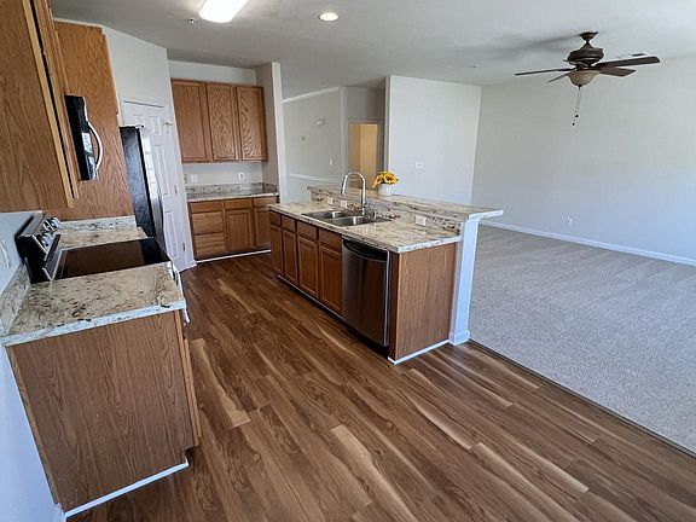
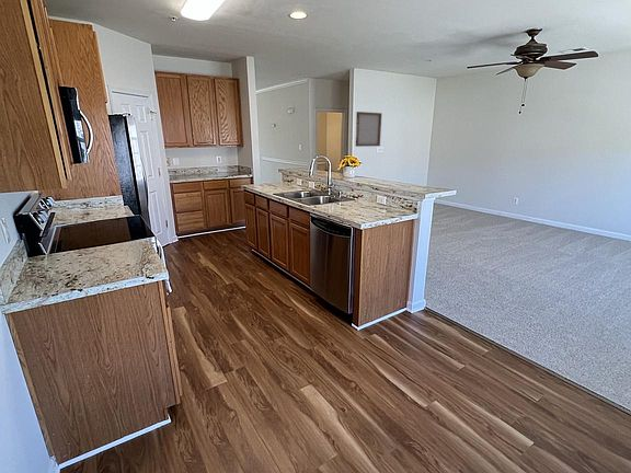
+ wall art [355,111,382,148]
